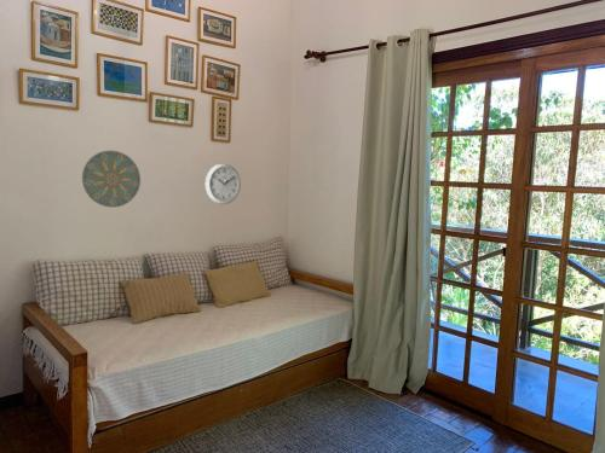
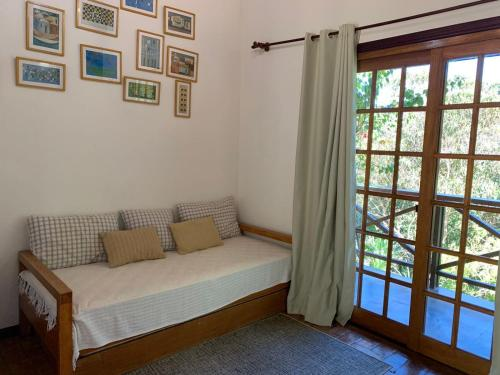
- decorative plate [81,150,142,209]
- wall clock [204,162,242,205]
